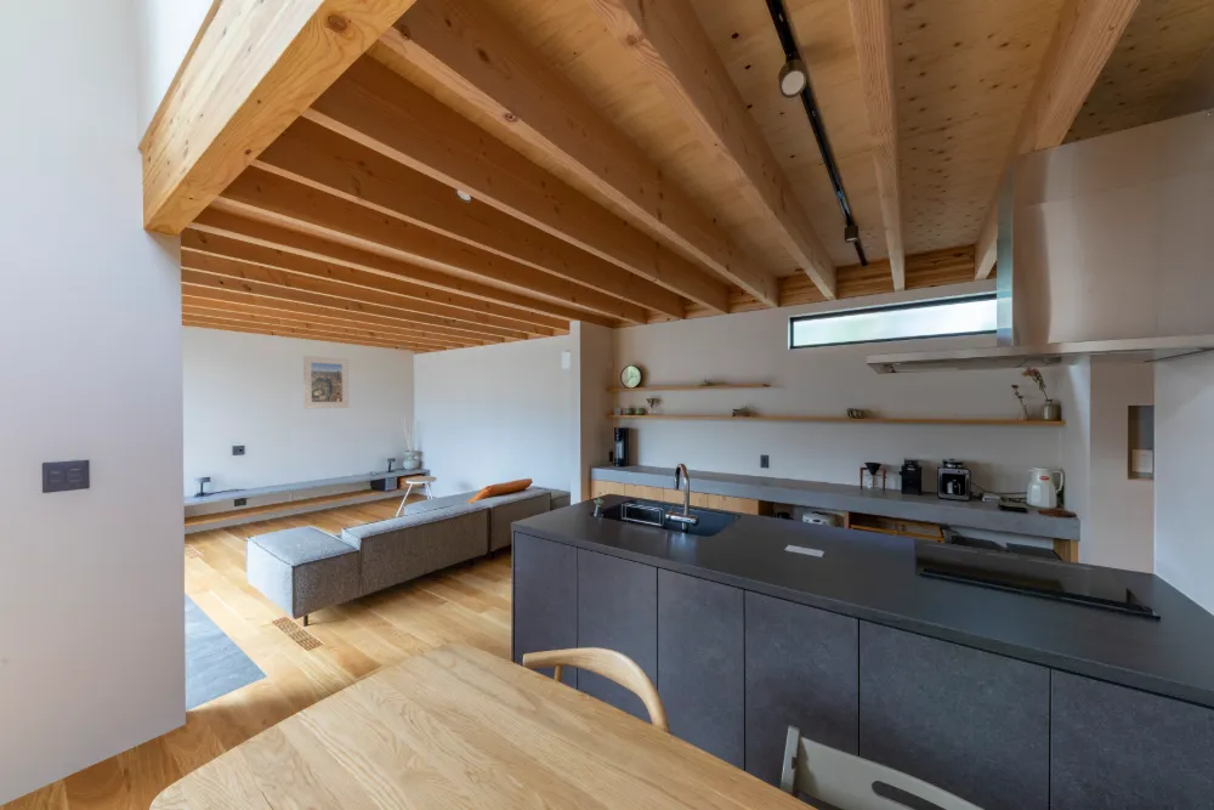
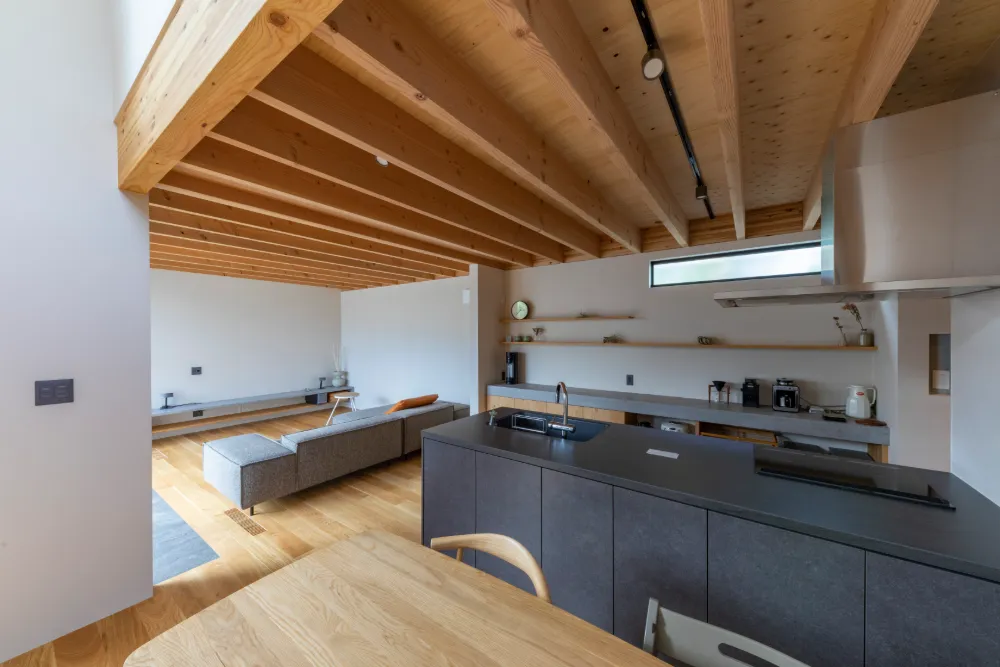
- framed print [302,355,350,409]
